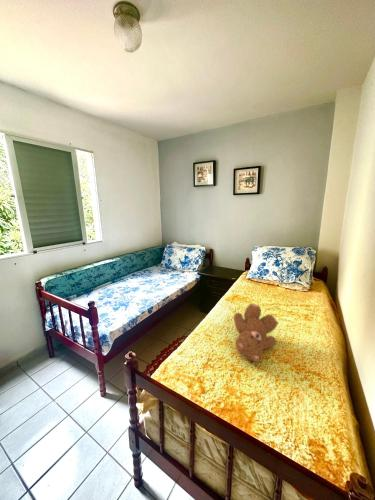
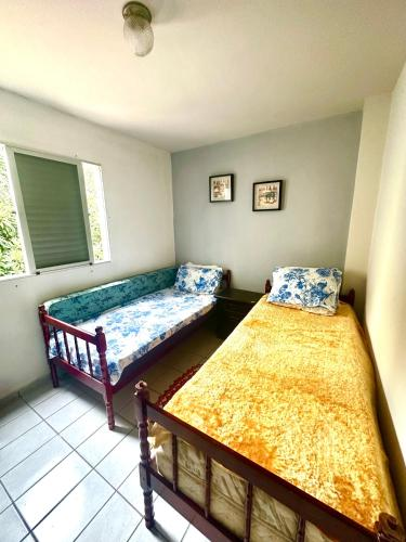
- teddy bear [232,302,279,363]
